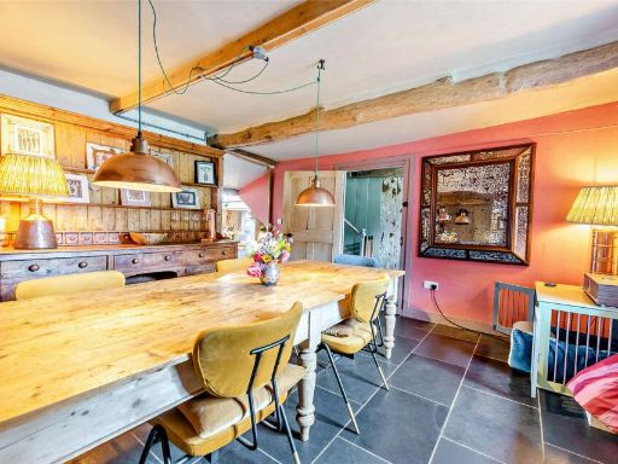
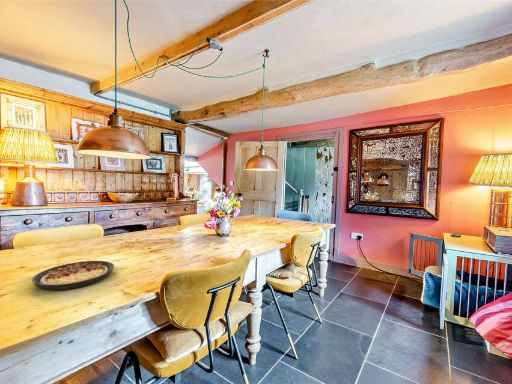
+ plate [31,260,115,291]
